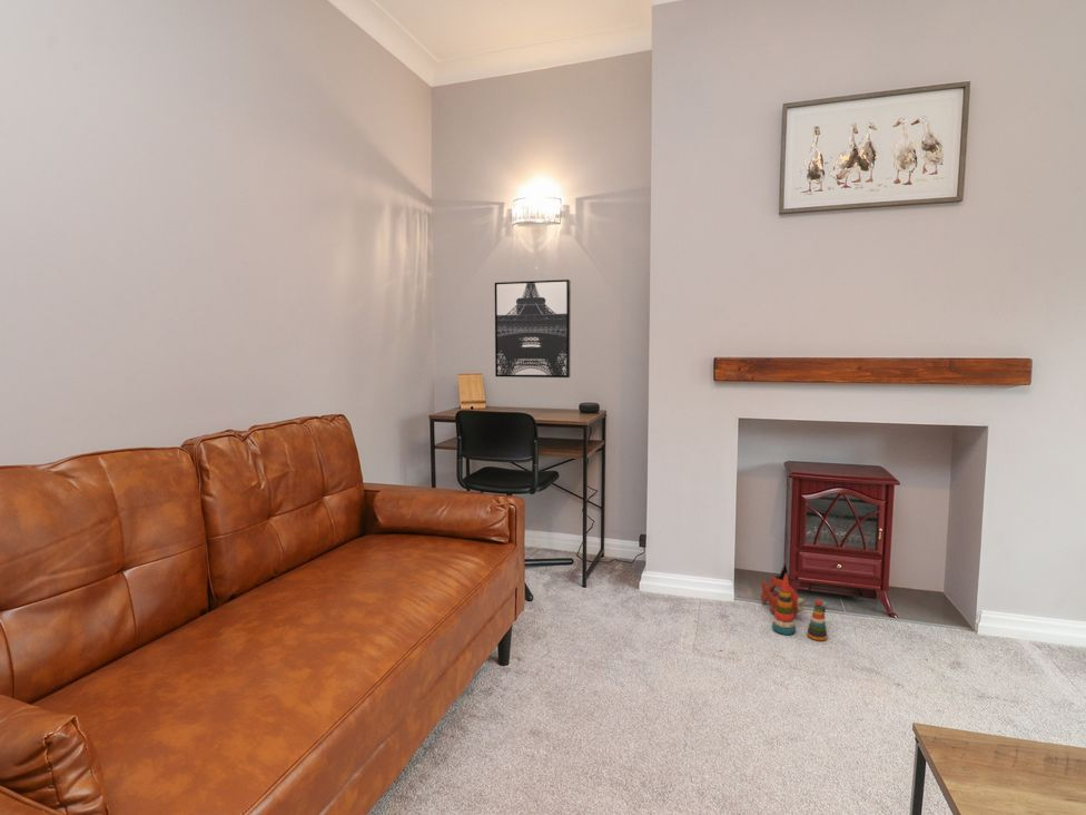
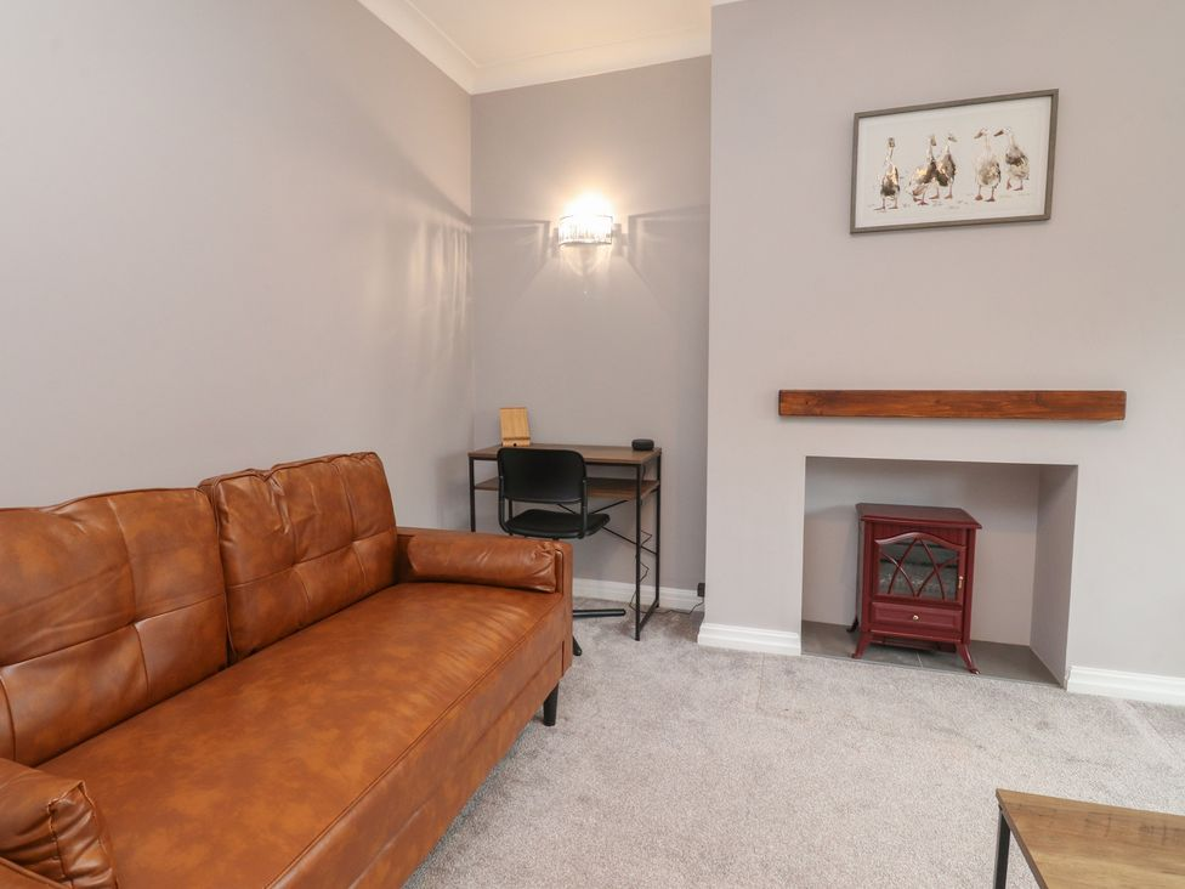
- stacking toy [760,571,828,642]
- wall art [494,278,572,379]
